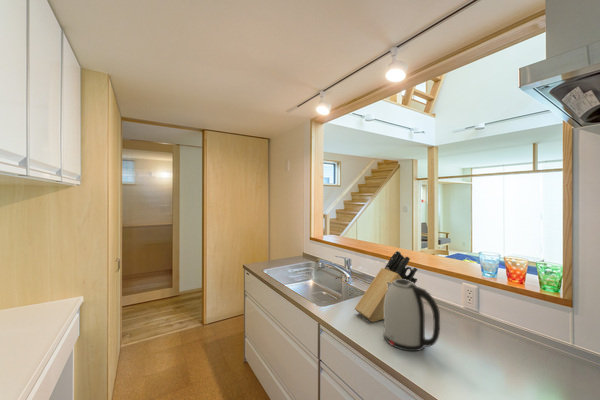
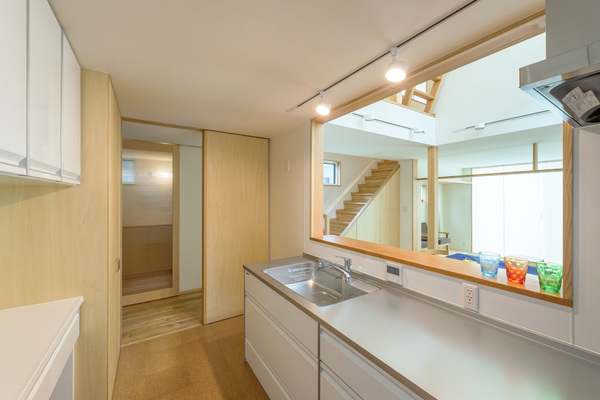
- kettle [383,279,441,352]
- knife block [354,250,419,323]
